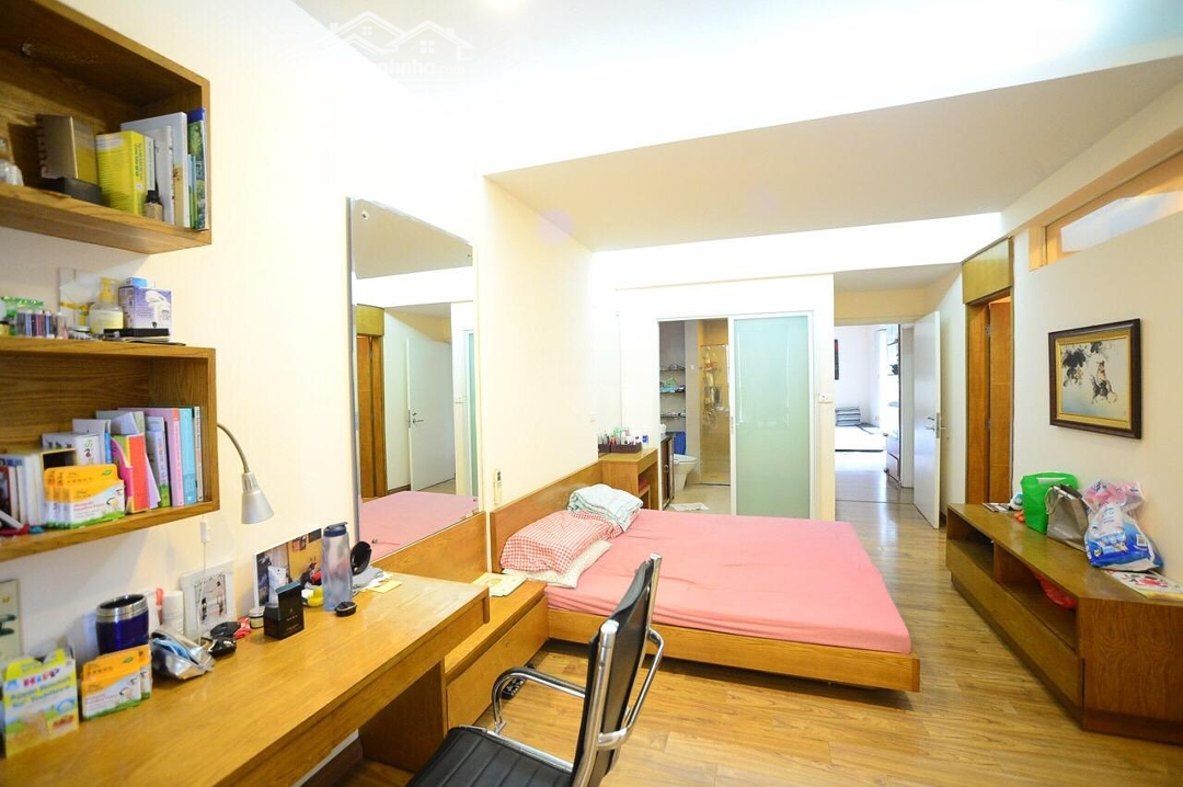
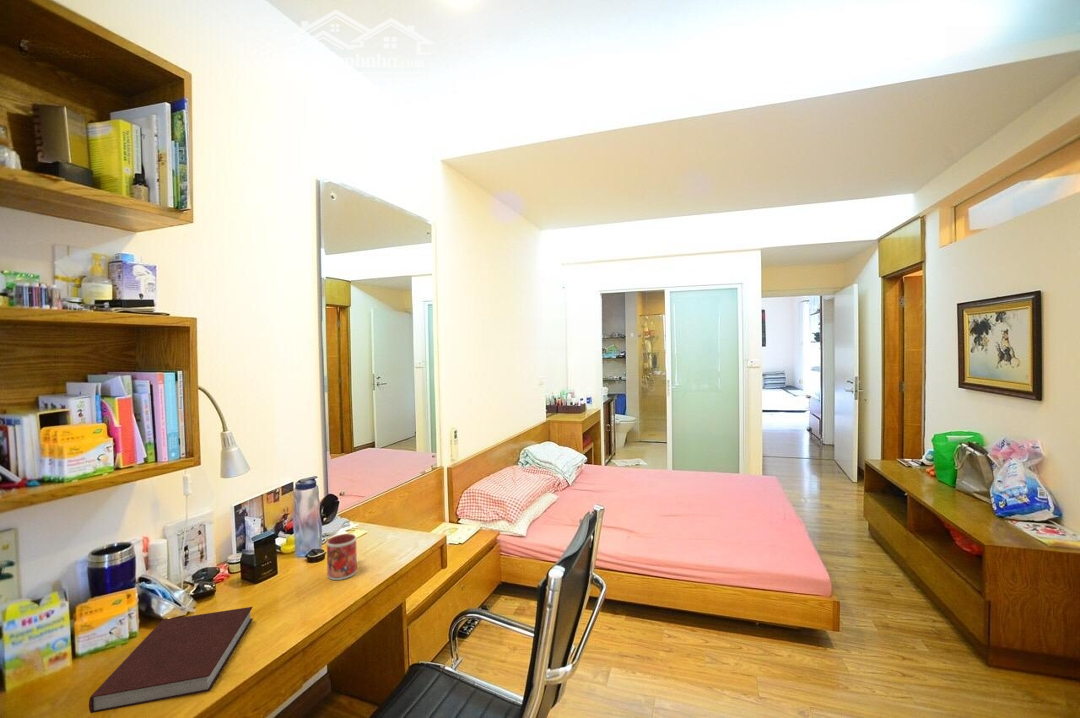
+ notebook [88,606,254,714]
+ mug [326,533,358,581]
